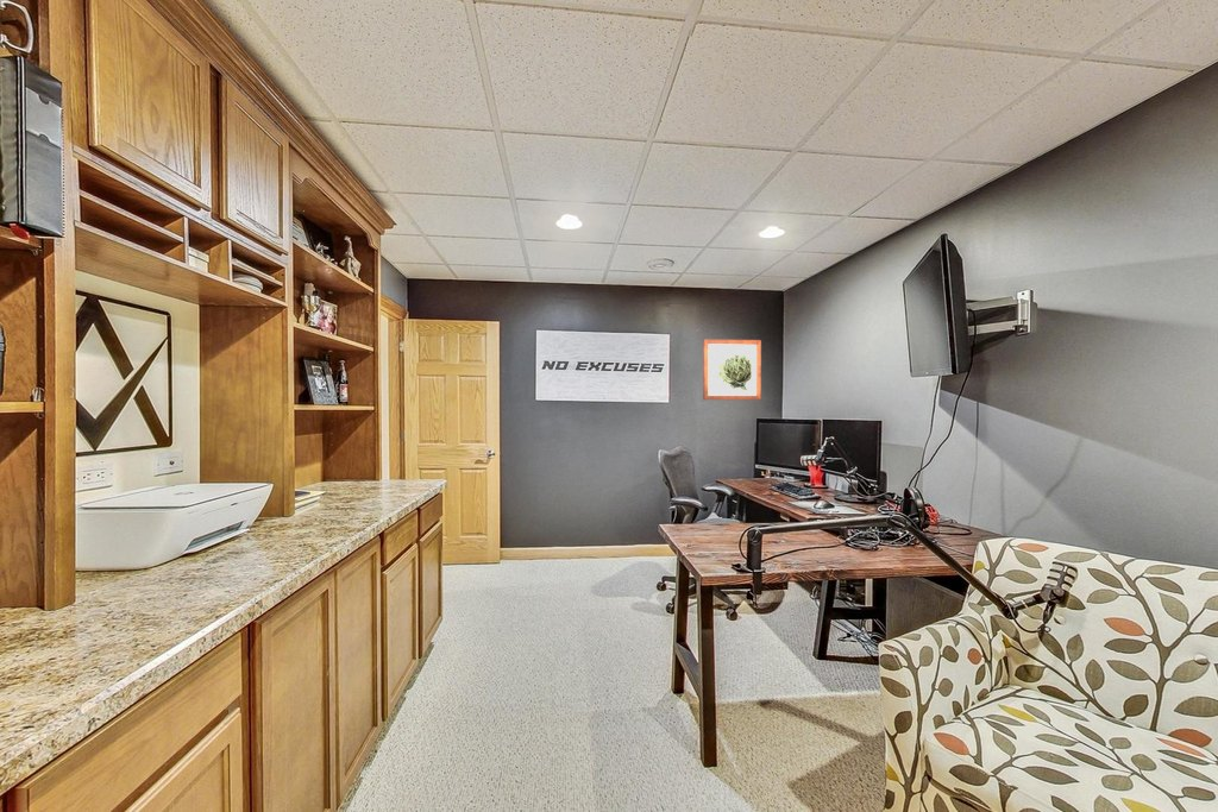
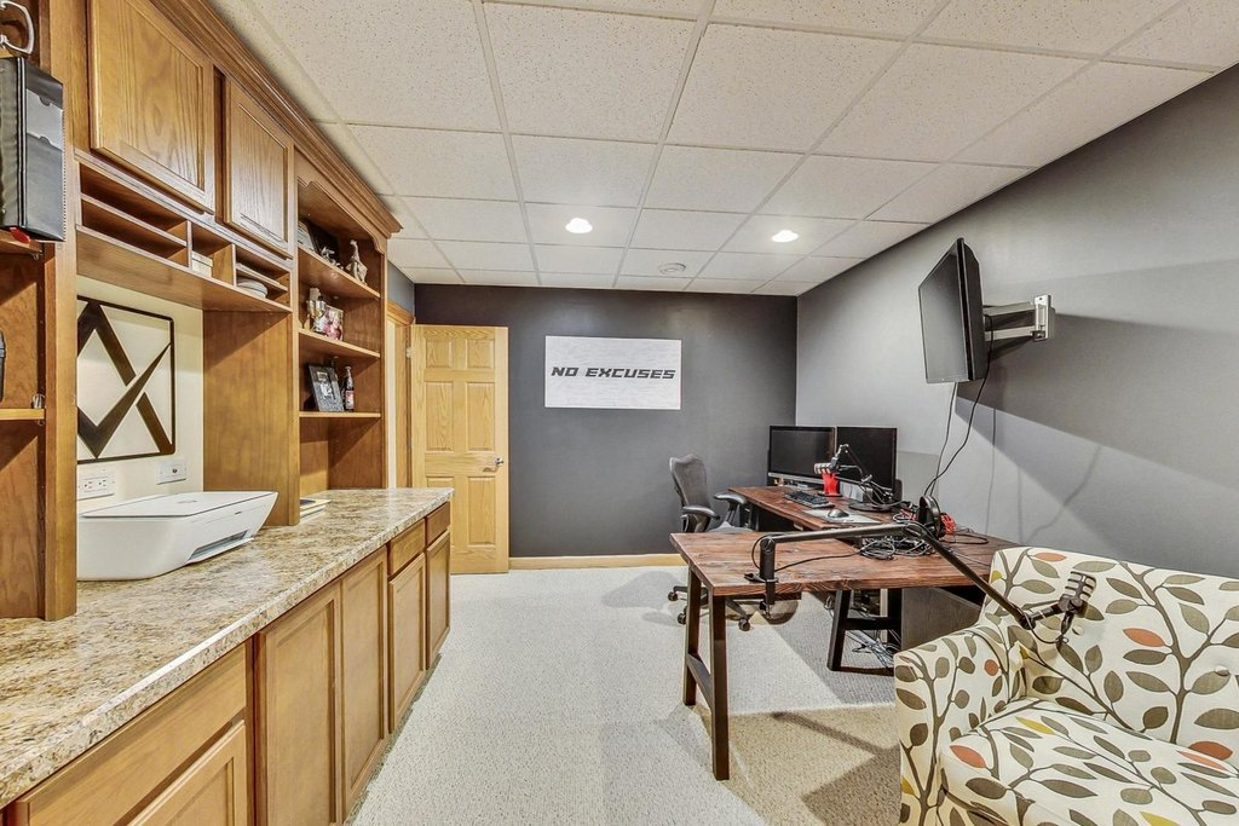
- wall art [702,338,762,401]
